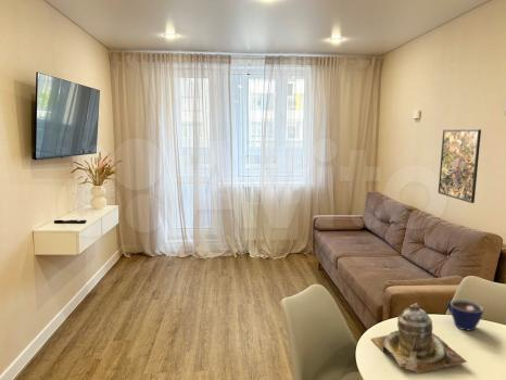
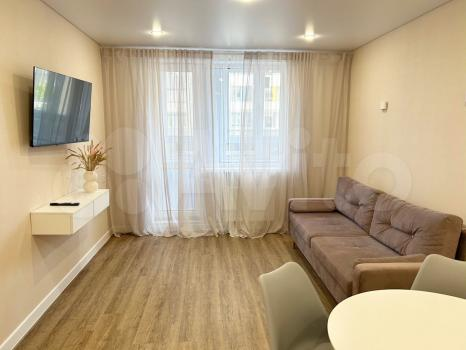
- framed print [438,128,482,204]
- teapot [370,302,468,375]
- cup [446,299,484,332]
